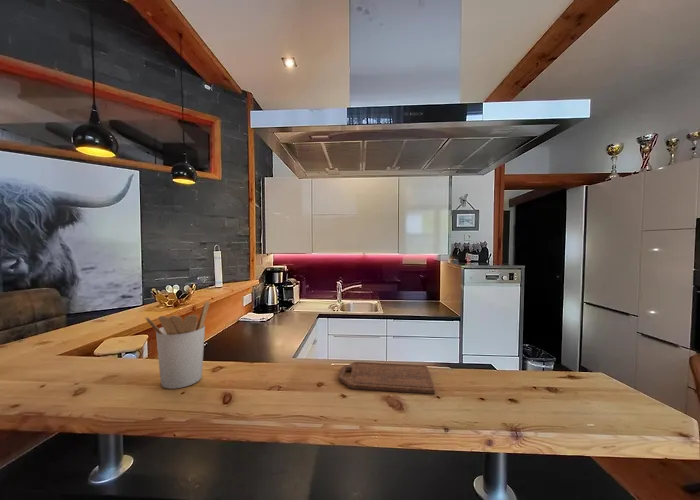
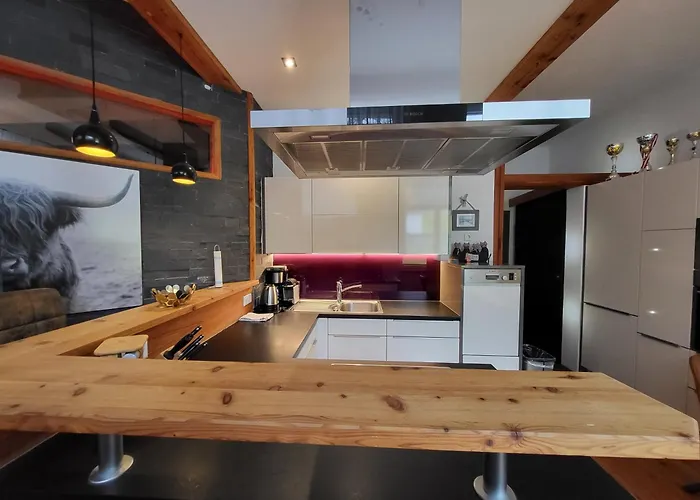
- utensil holder [144,300,210,390]
- cutting board [337,361,436,395]
